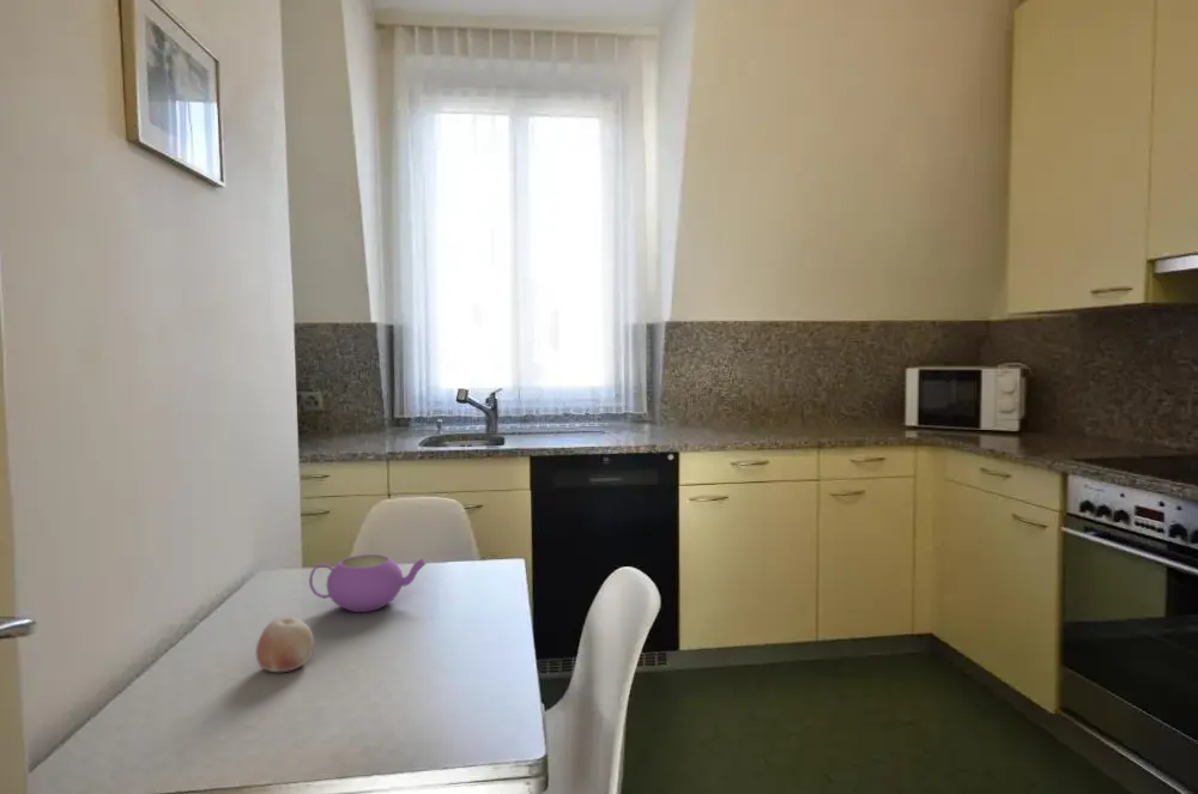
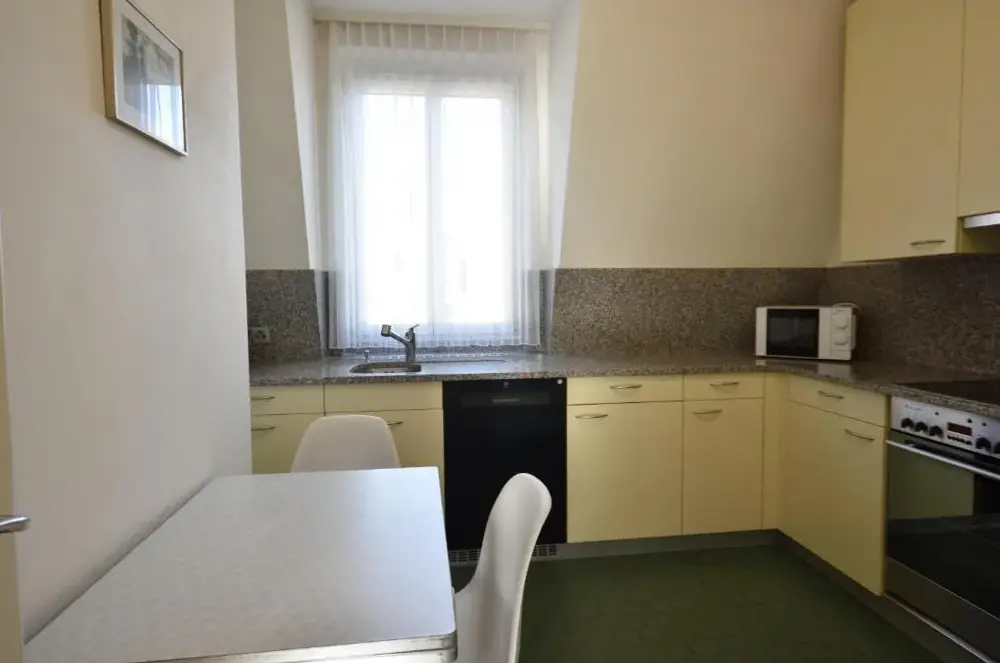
- apple [255,616,315,673]
- teapot [308,553,428,613]
